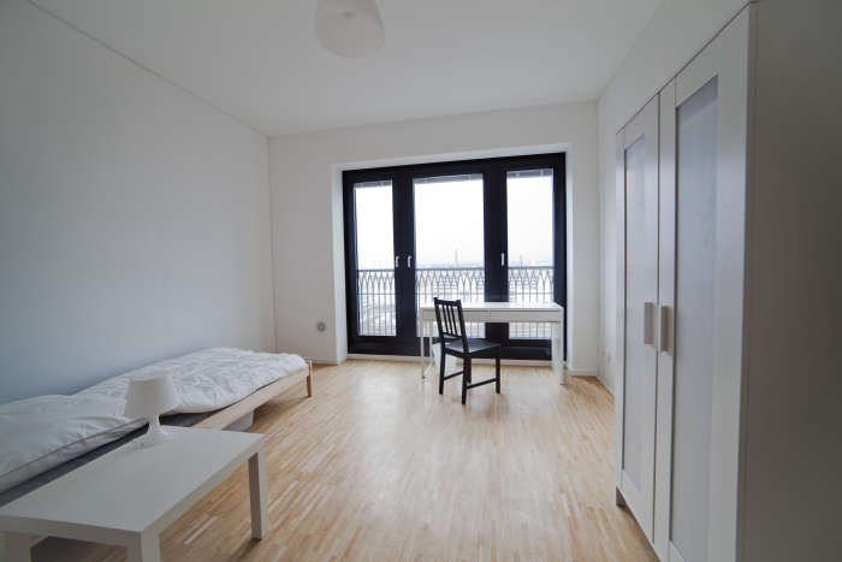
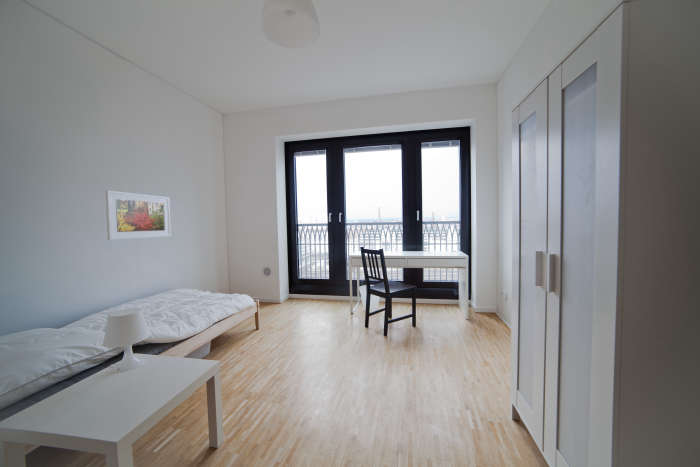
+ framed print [104,189,172,241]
